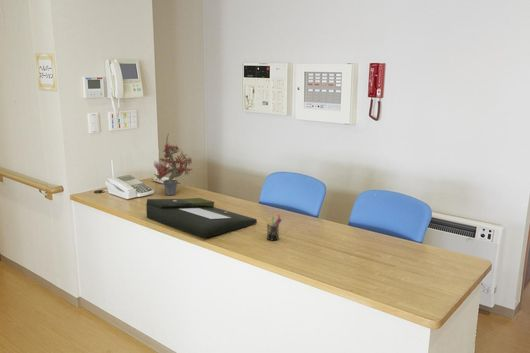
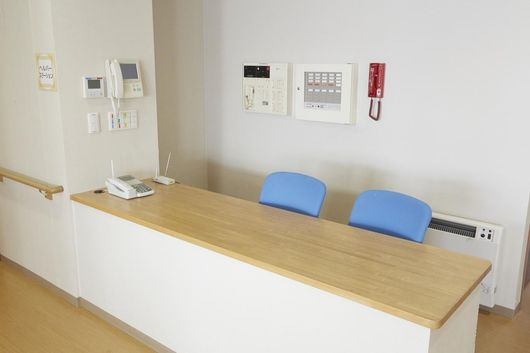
- potted plant [153,132,194,196]
- pen holder [264,214,283,241]
- document tray [145,197,258,239]
